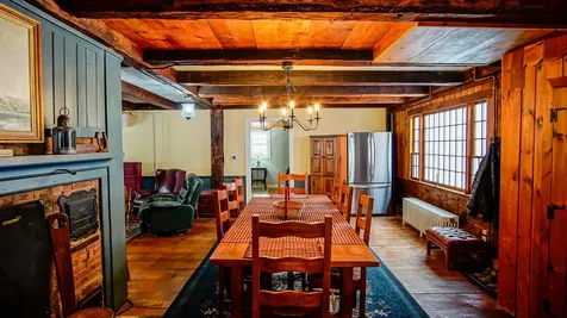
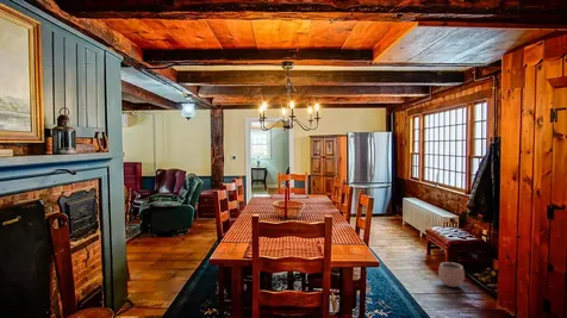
+ plant pot [437,255,466,288]
